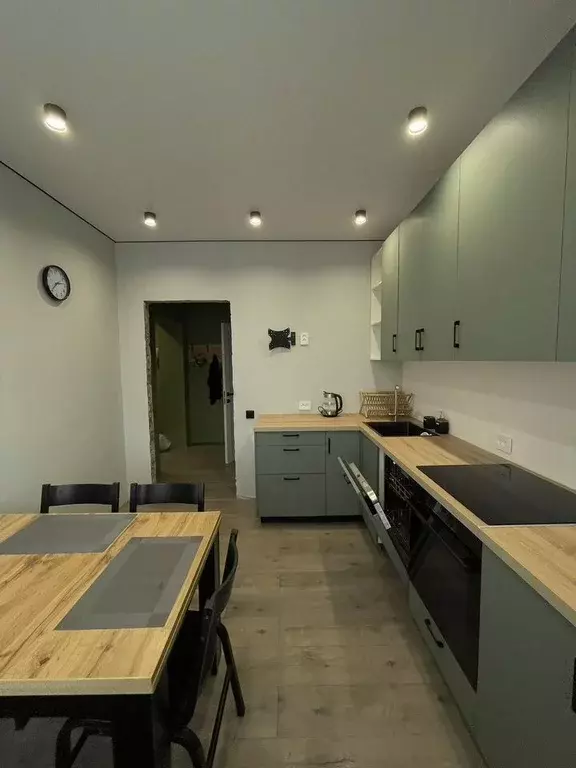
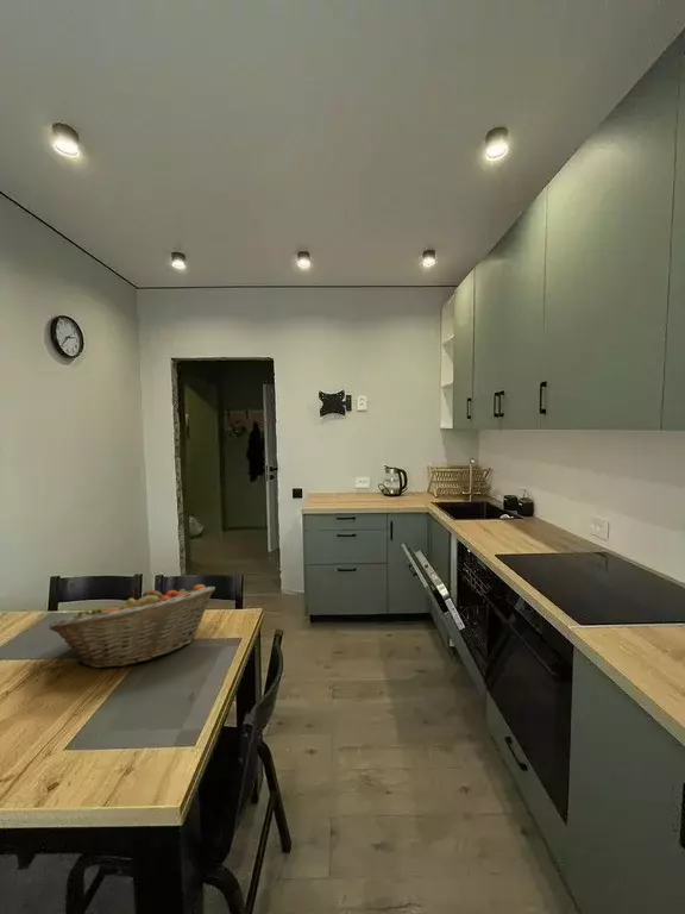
+ fruit basket [49,583,216,669]
